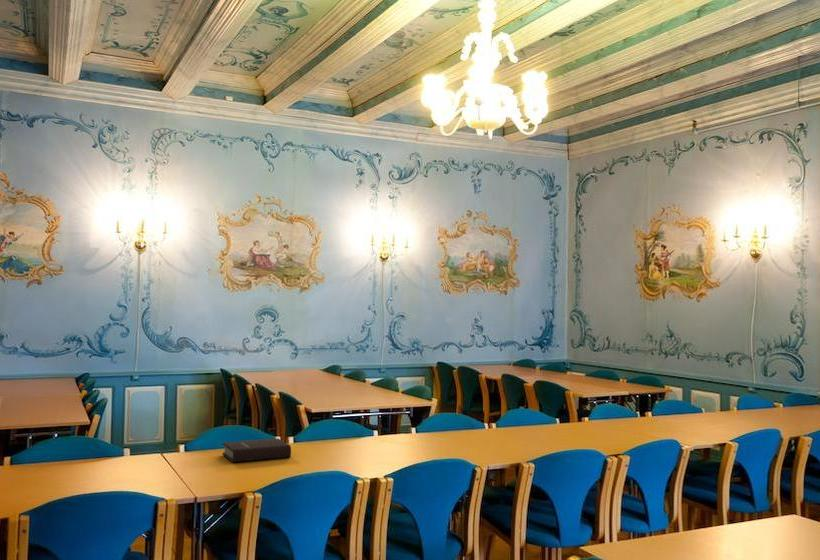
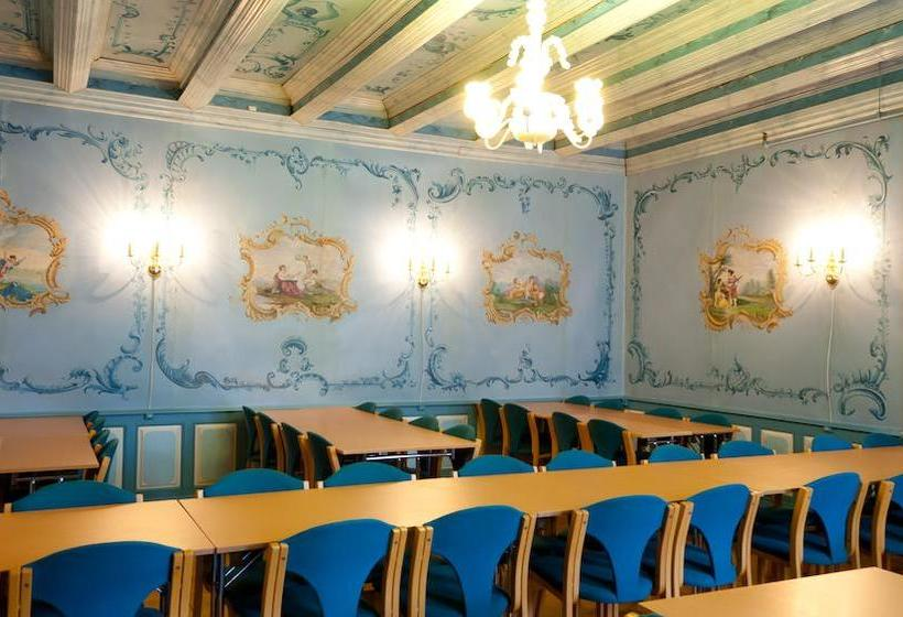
- book [221,437,292,463]
